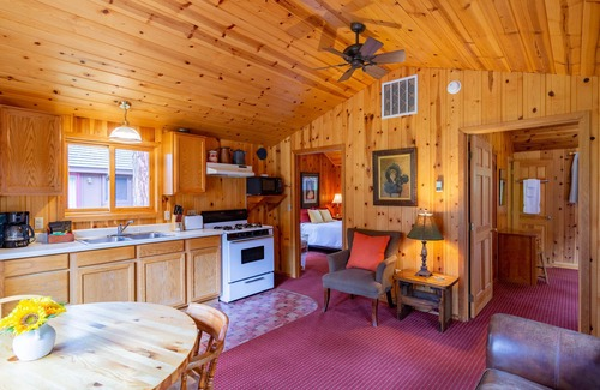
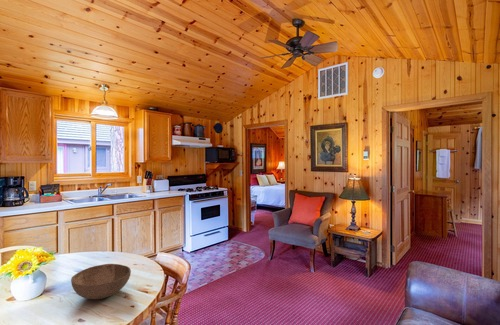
+ bowl [70,263,132,300]
